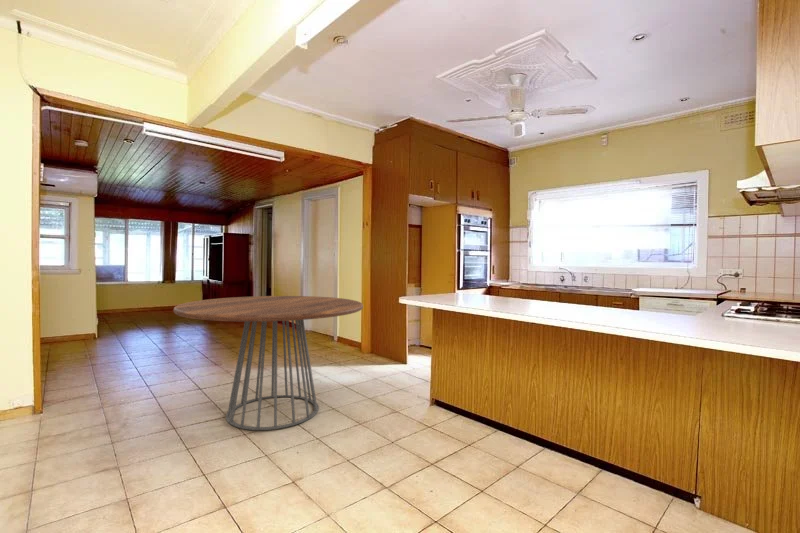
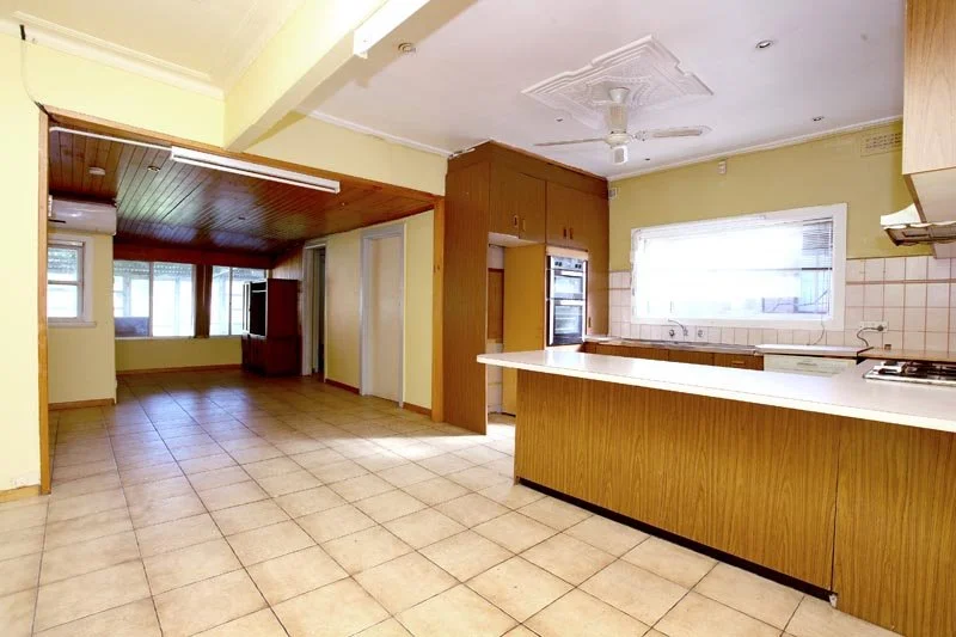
- dining table [172,295,364,431]
